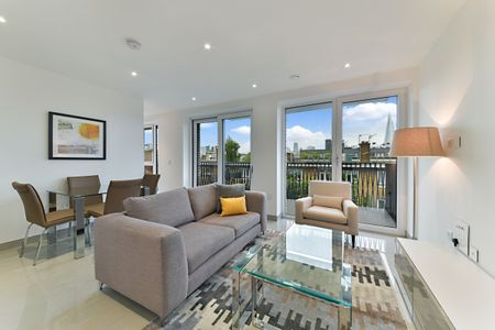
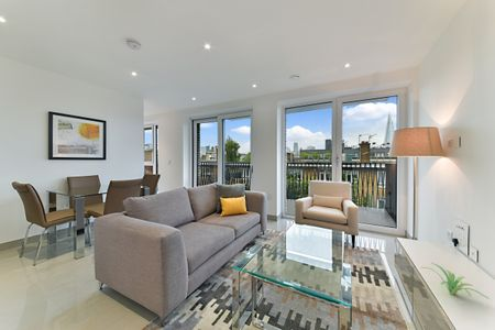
+ plant [420,262,491,300]
